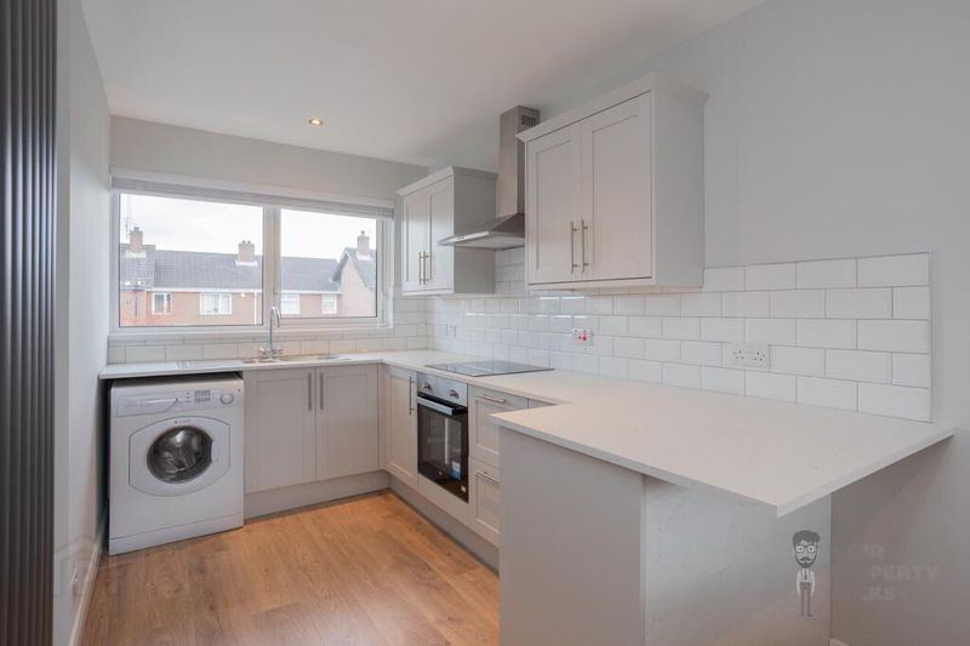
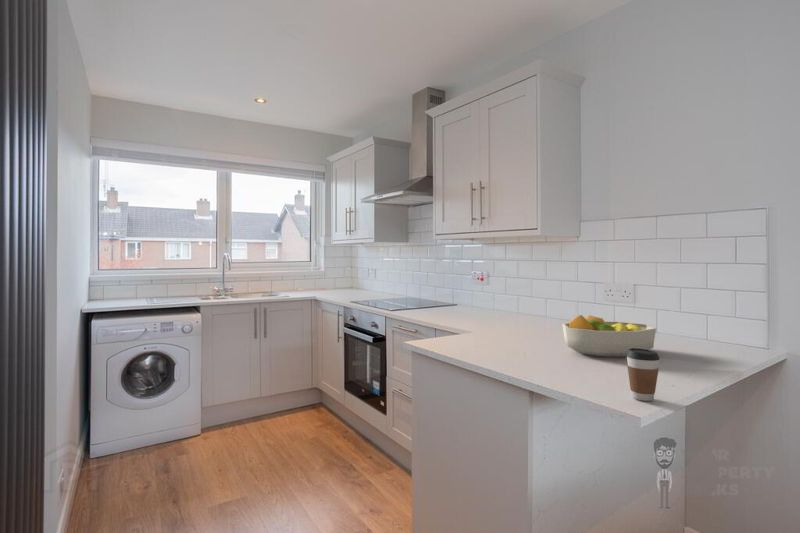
+ fruit bowl [562,314,657,358]
+ coffee cup [626,348,661,402]
